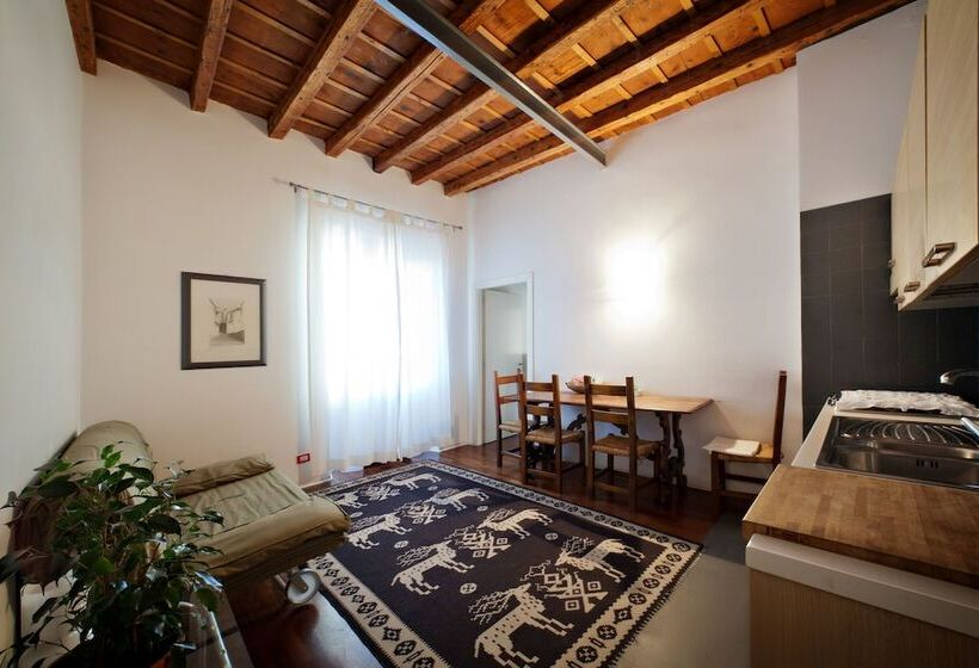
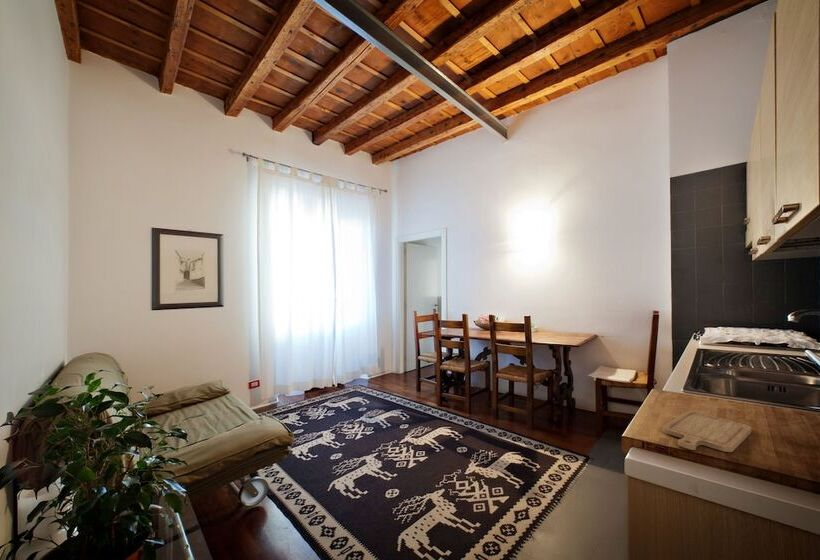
+ chopping board [662,410,752,453]
